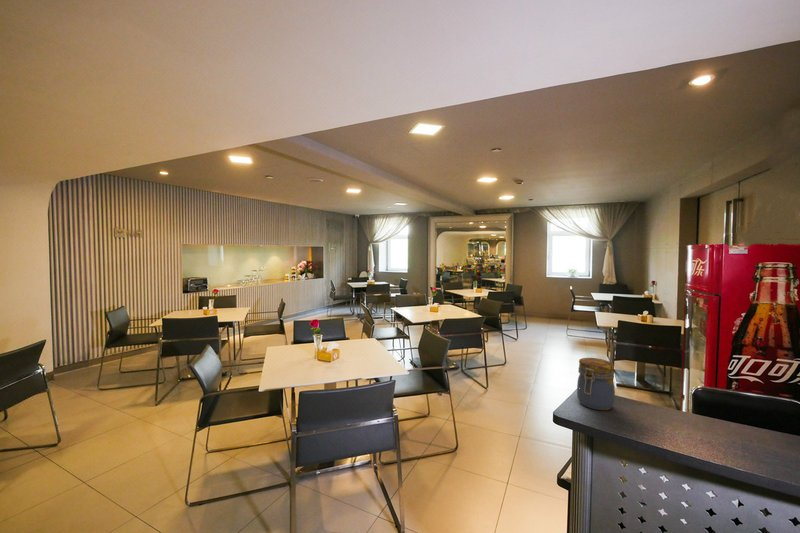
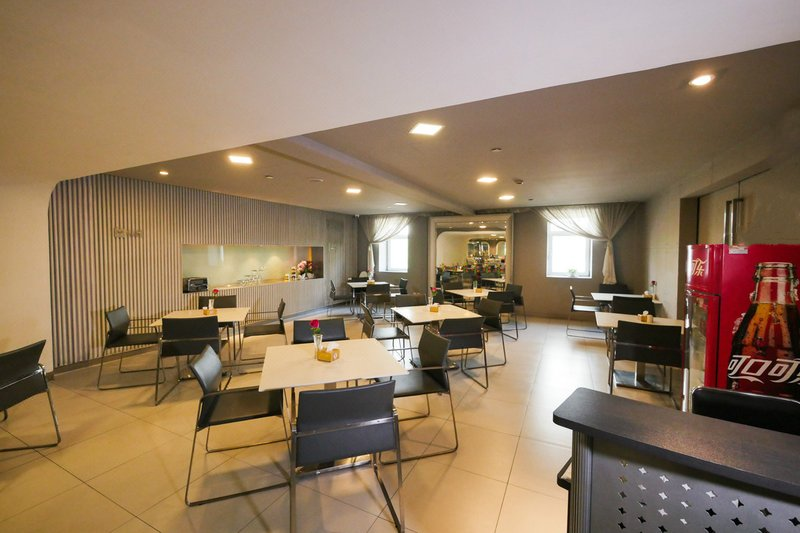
- jar [576,357,616,411]
